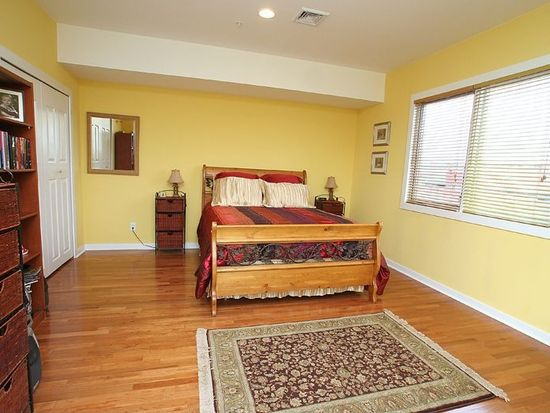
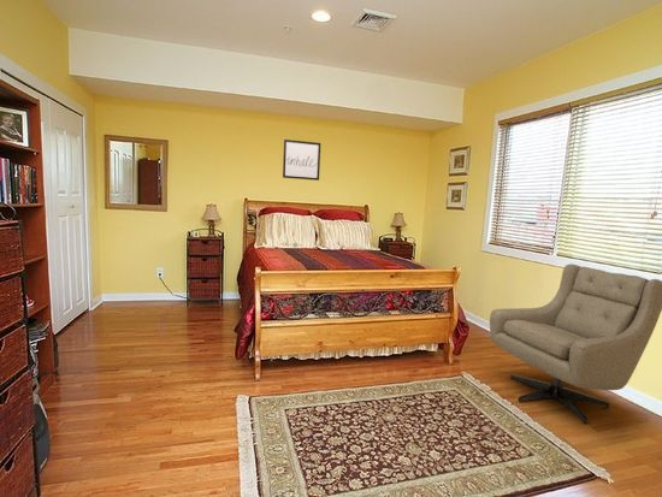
+ armchair [489,262,662,425]
+ wall art [282,138,321,182]
